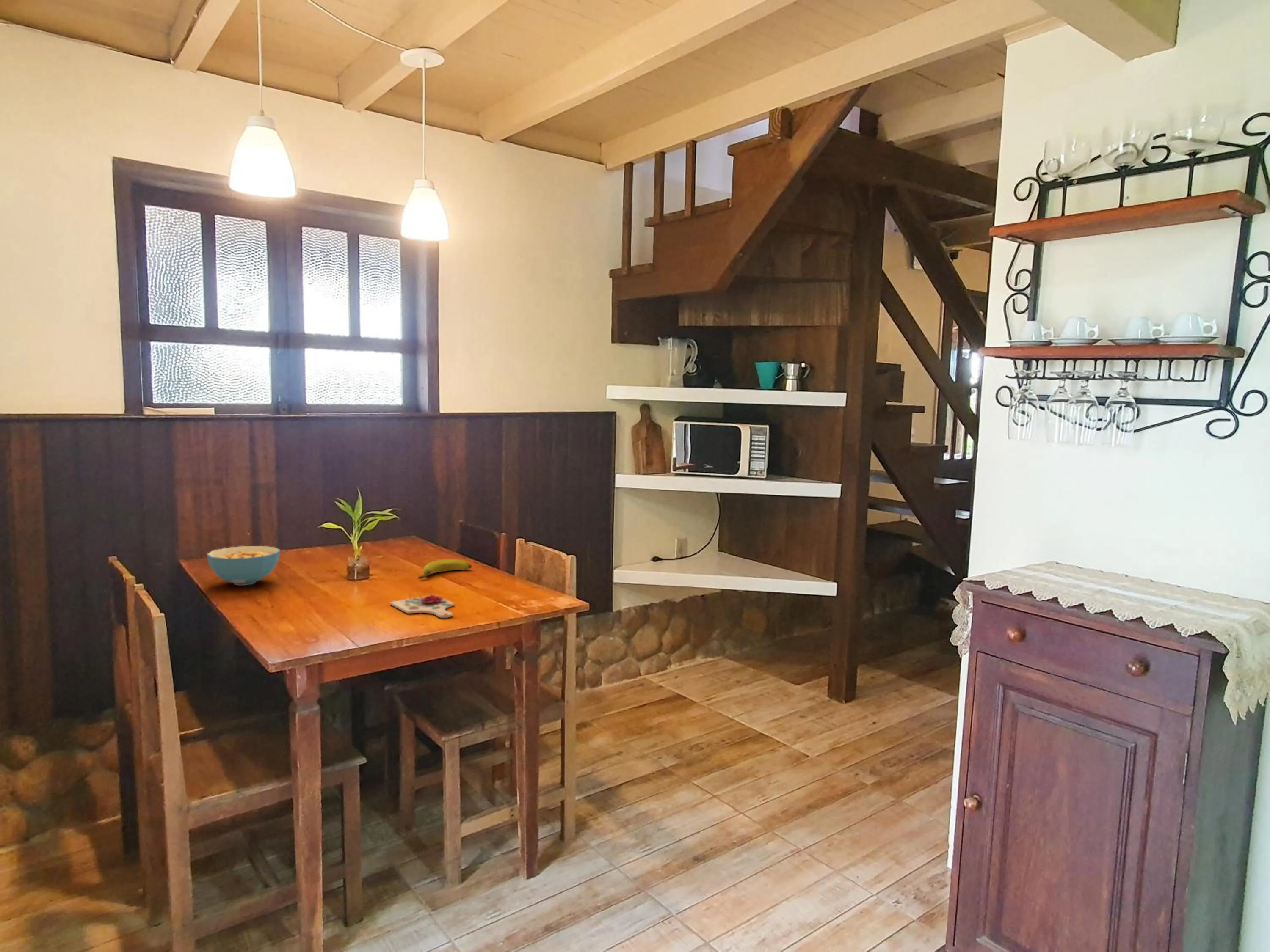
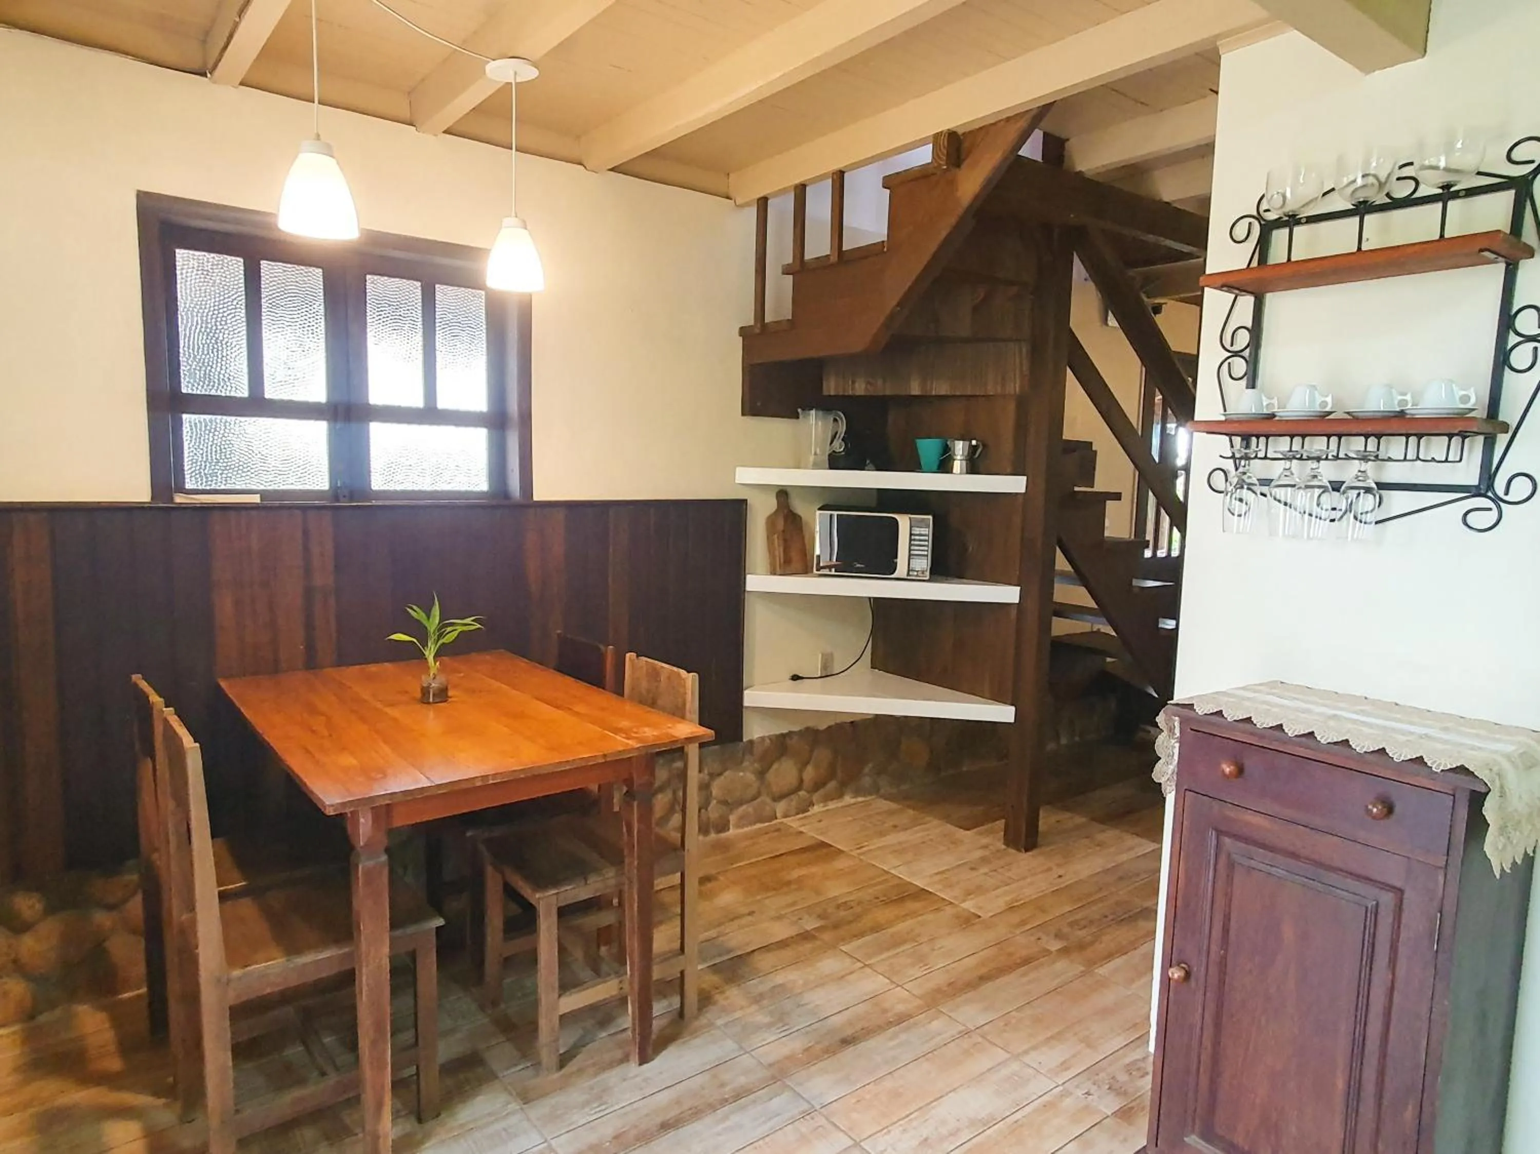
- banana [417,559,472,580]
- cutting board [390,591,455,618]
- cereal bowl [206,545,281,586]
